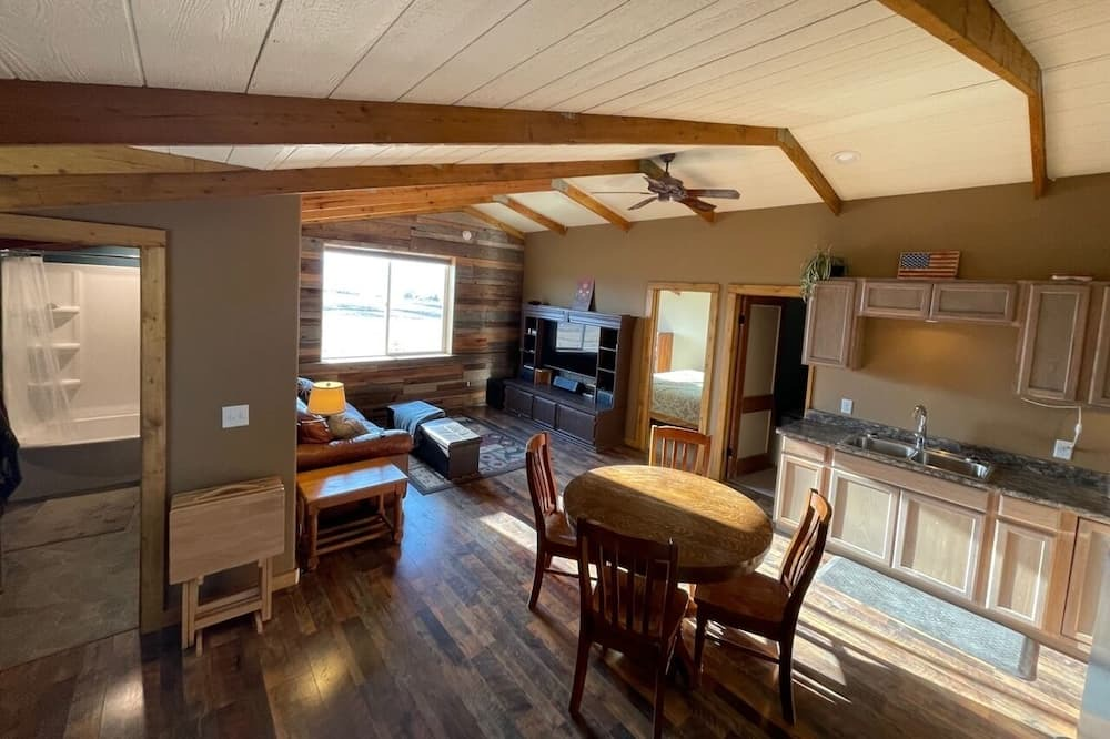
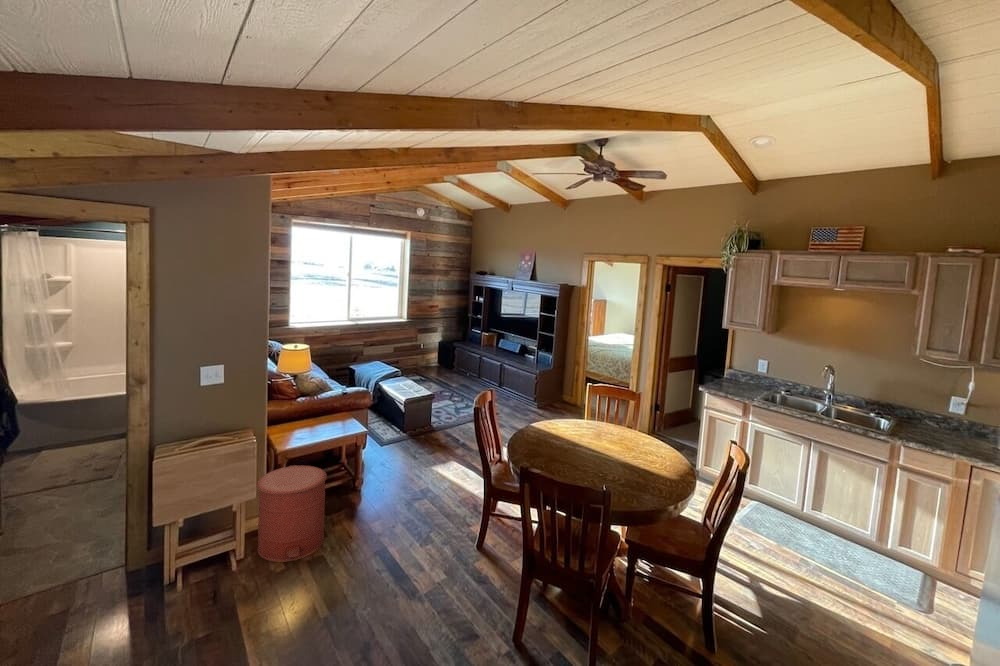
+ trash can [256,464,328,563]
